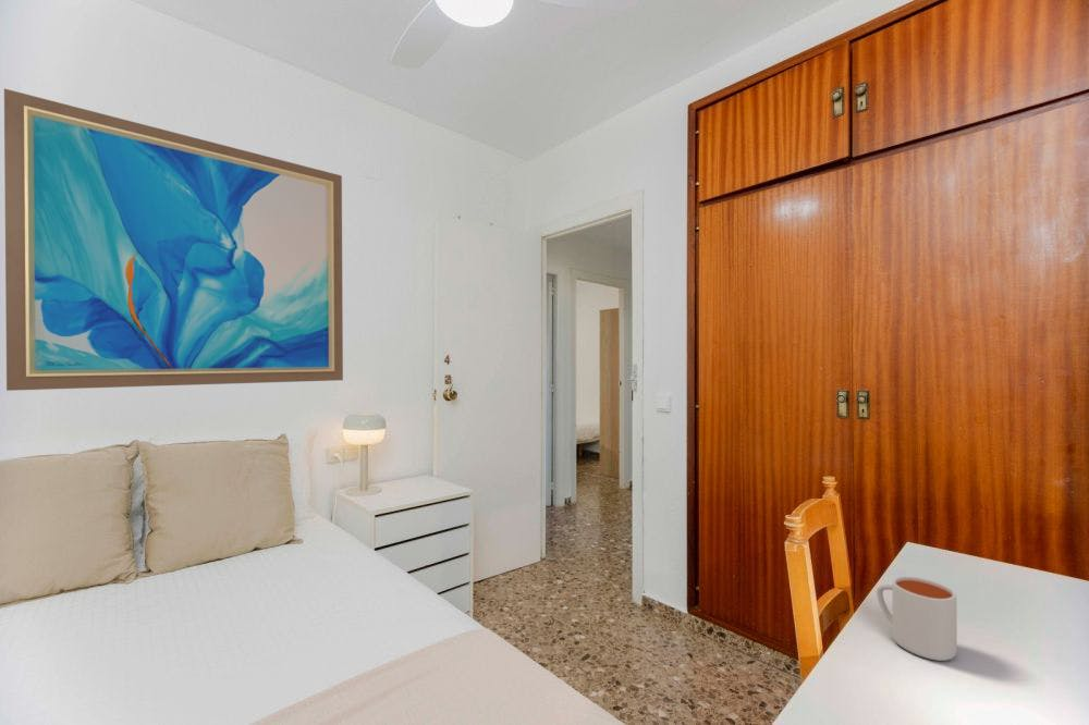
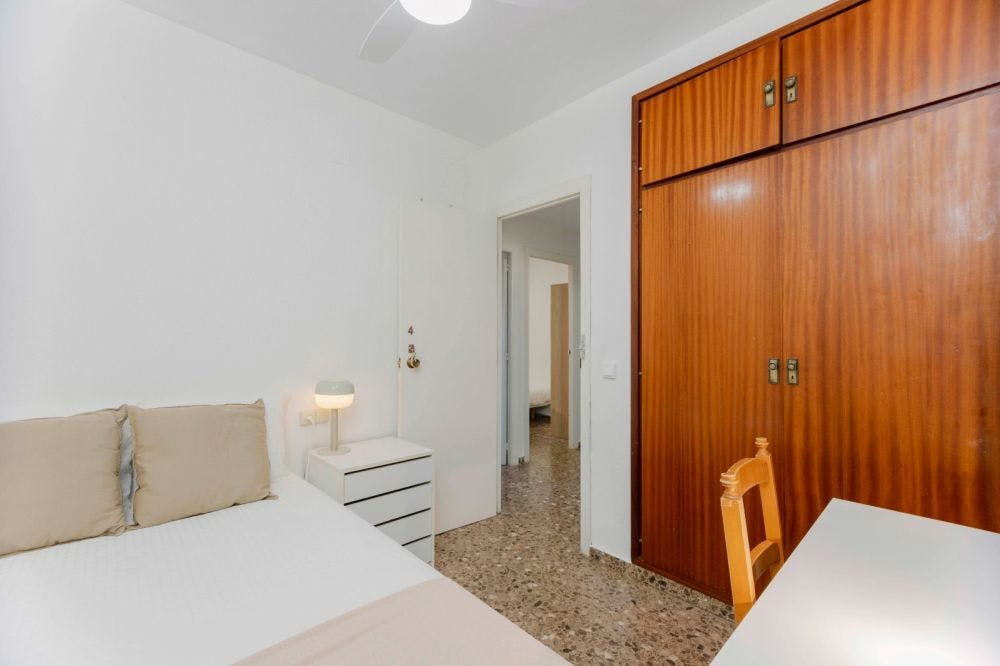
- mug [876,575,958,662]
- wall art [3,87,344,392]
